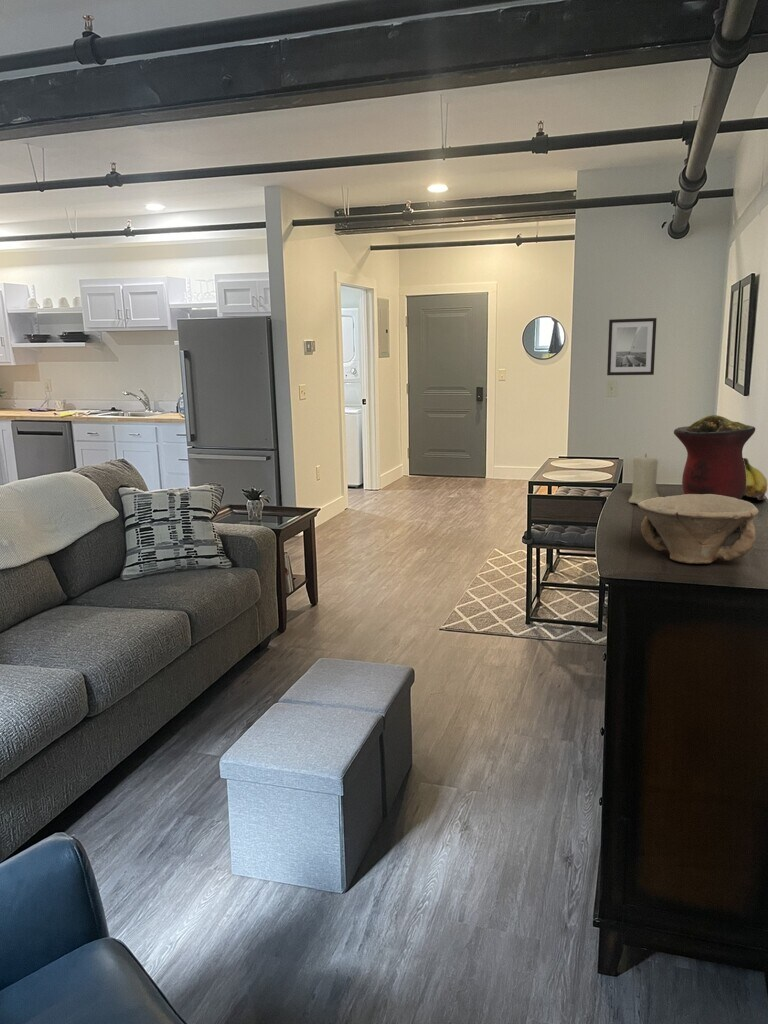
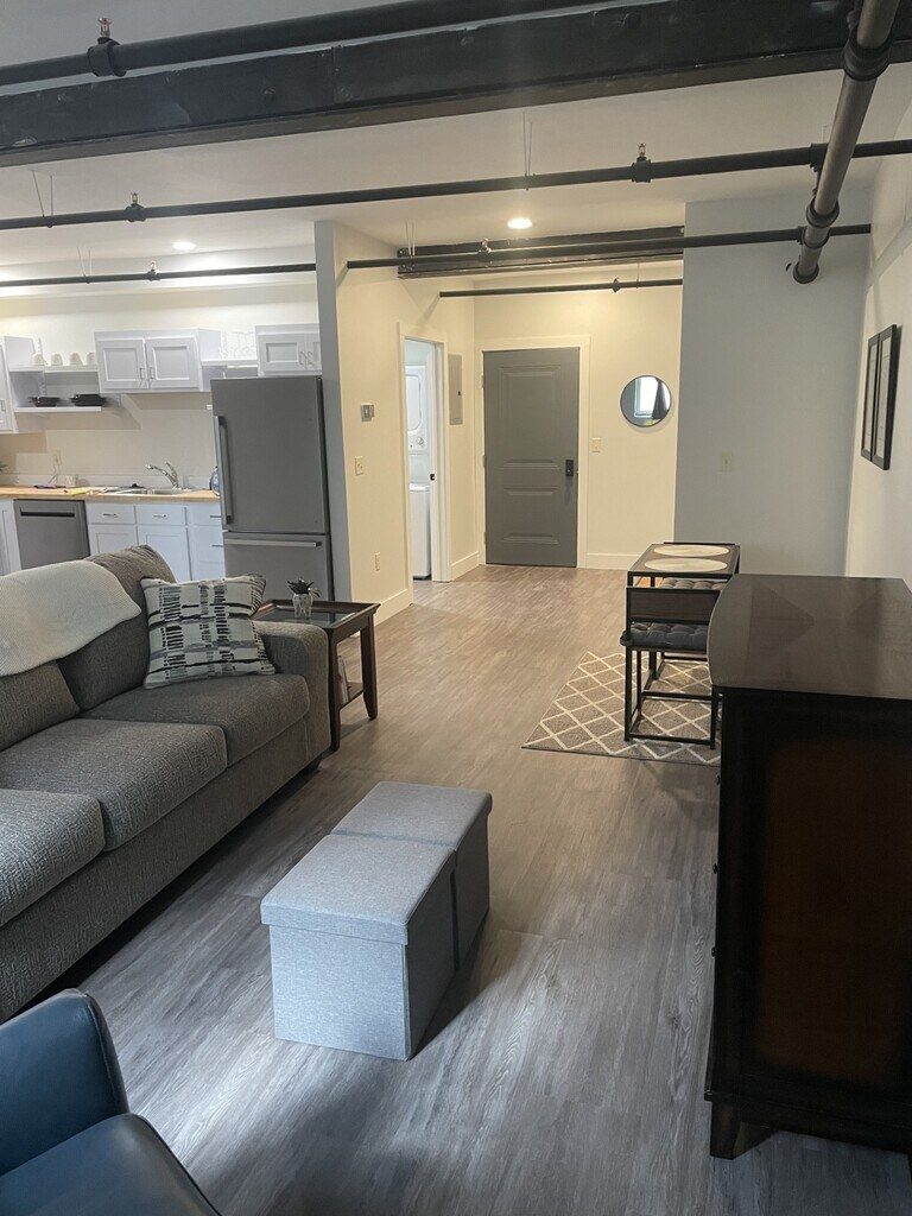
- candle [628,453,660,505]
- wall art [606,317,658,376]
- fruit [743,457,768,501]
- bowl [637,494,759,565]
- vase [673,414,756,532]
